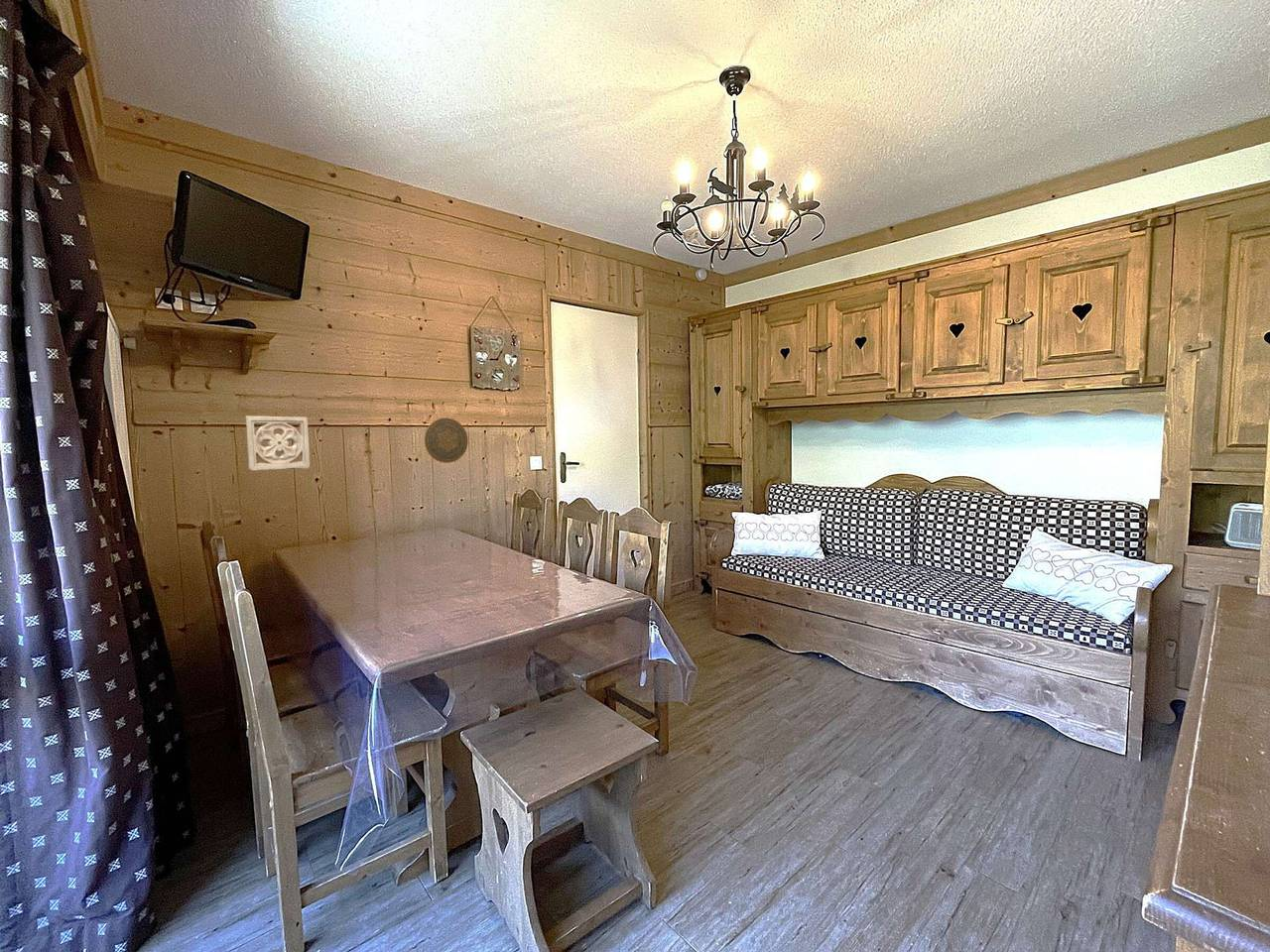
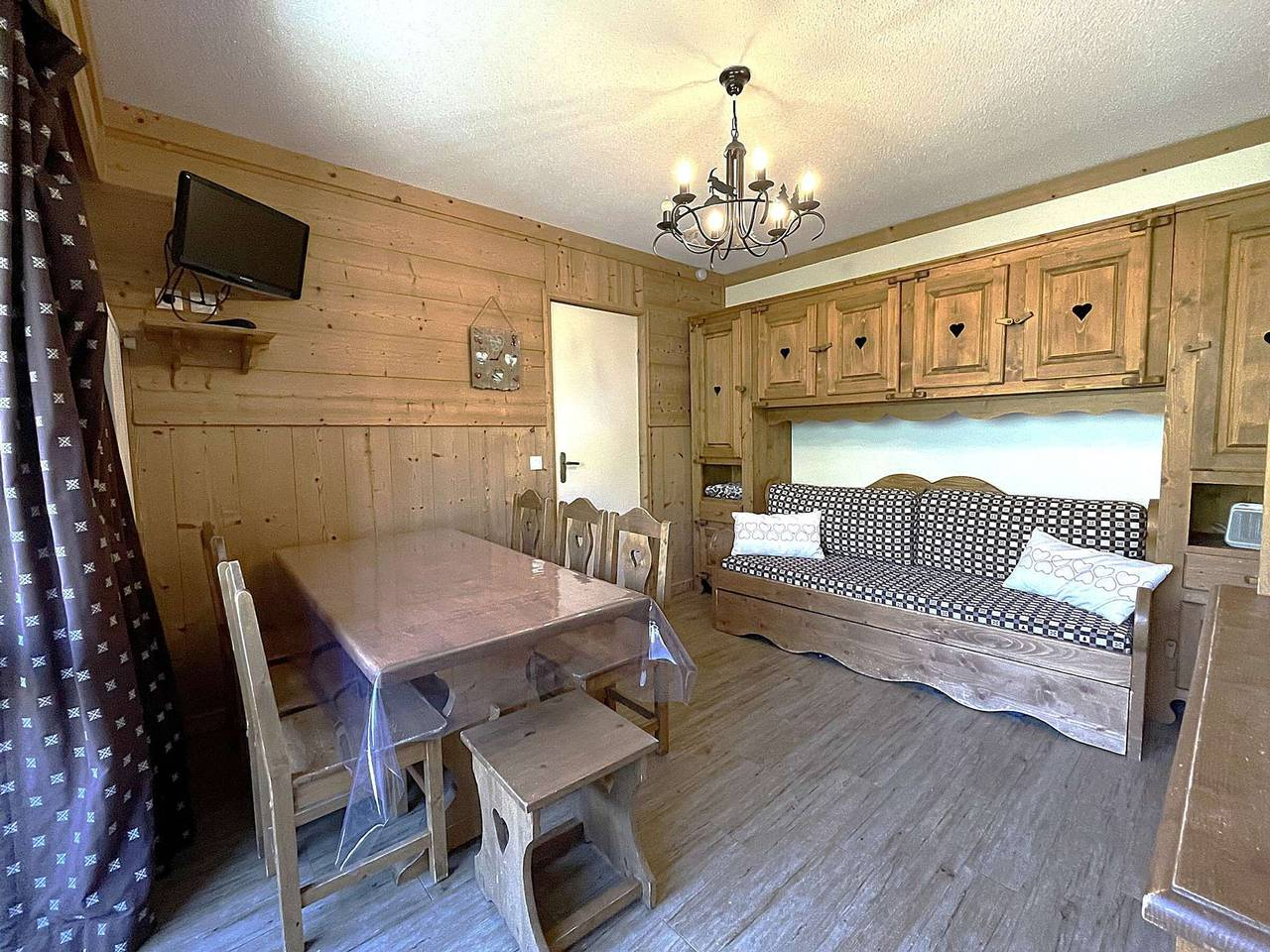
- wall ornament [245,415,311,472]
- decorative plate [424,416,469,464]
